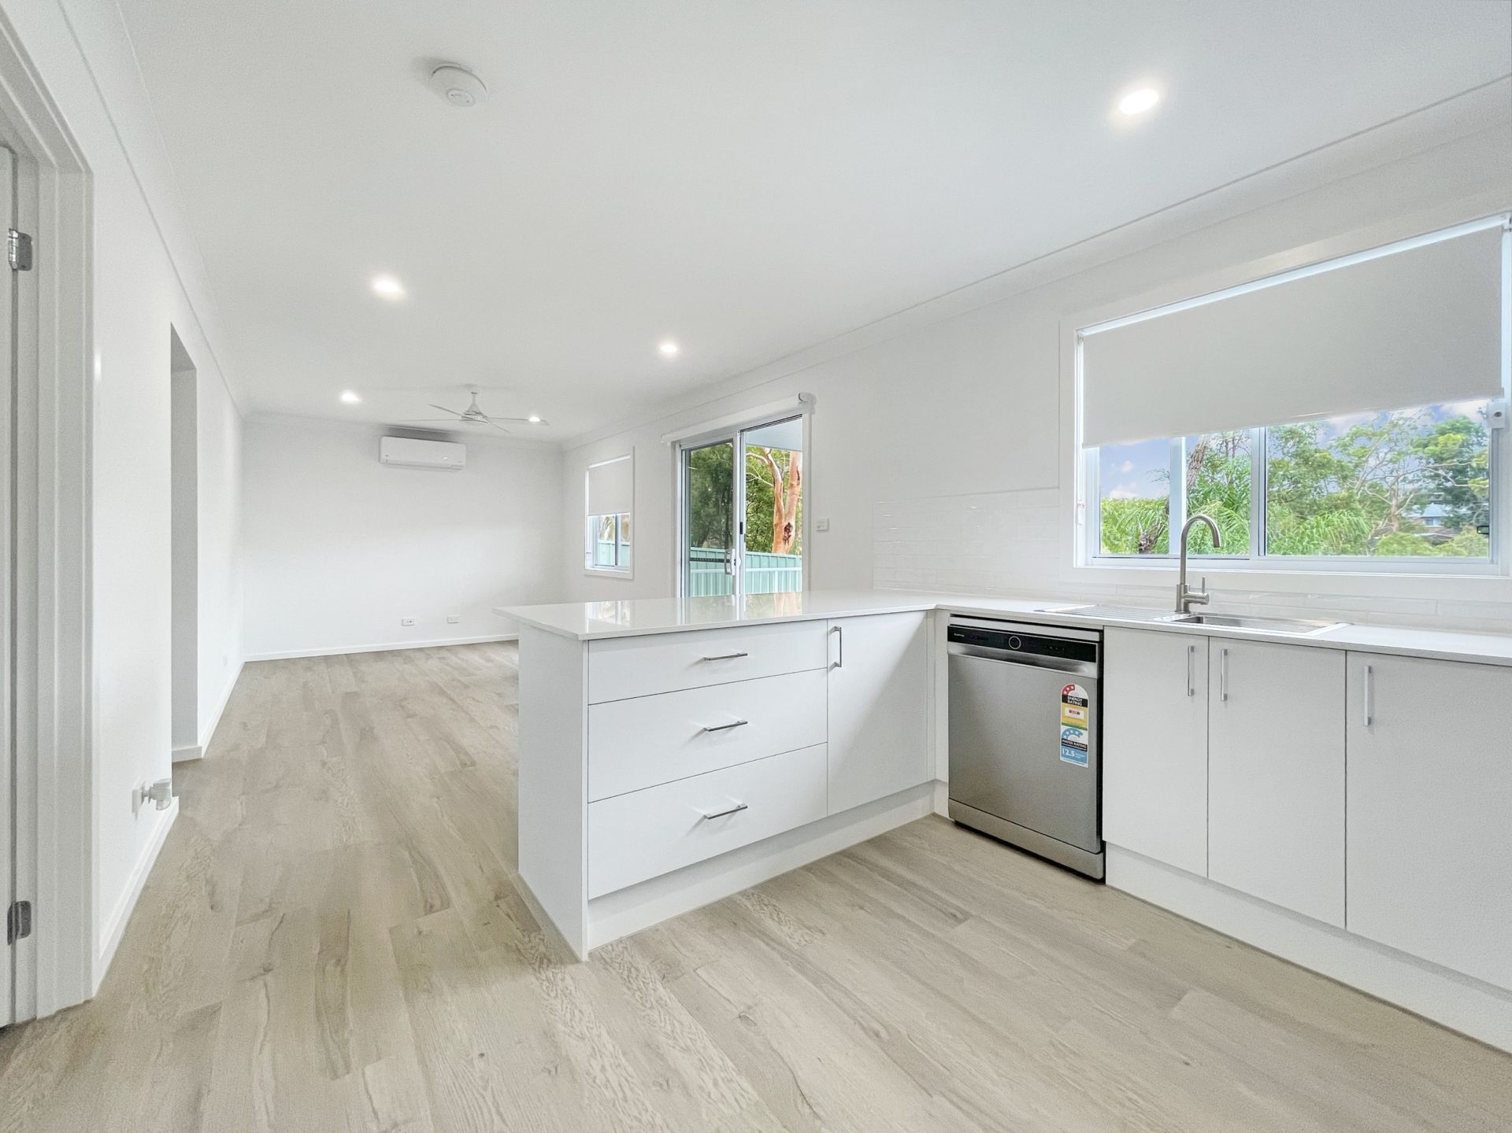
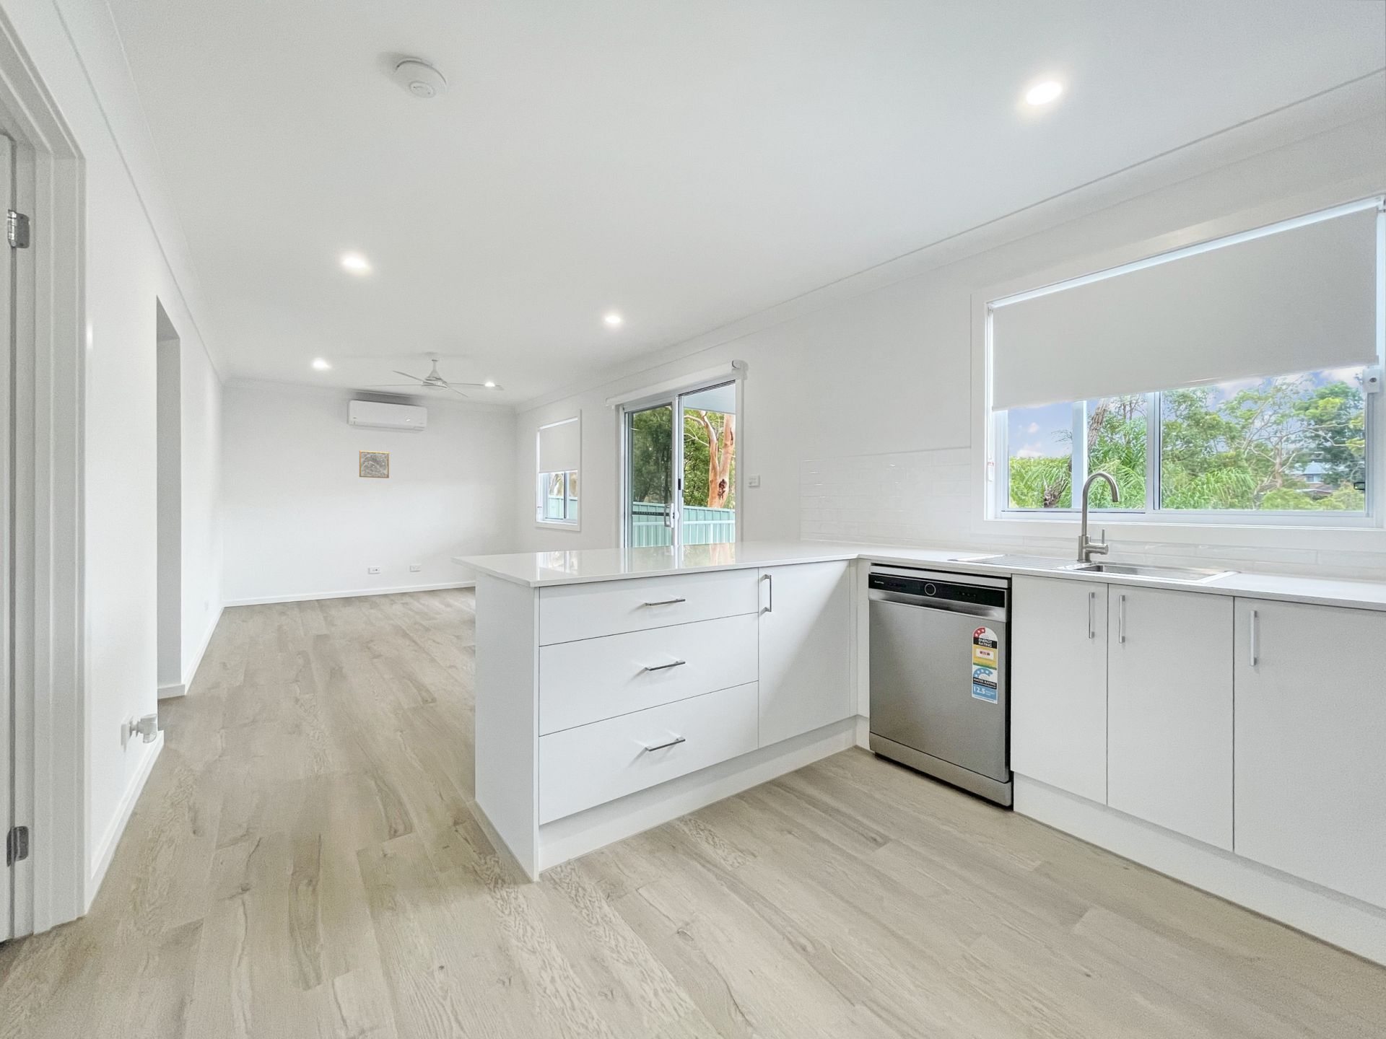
+ wall art [359,451,390,479]
